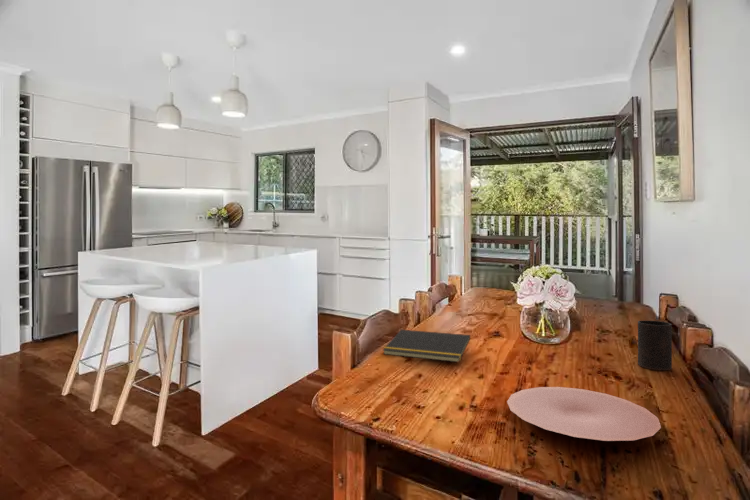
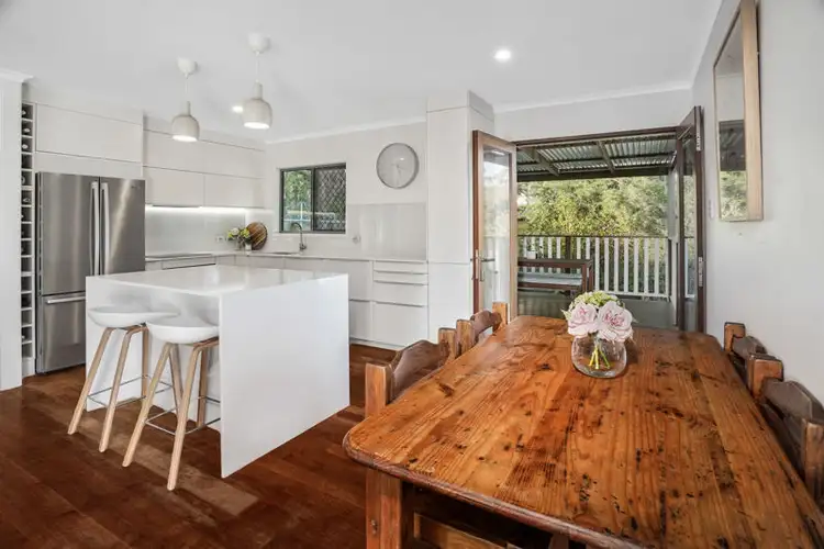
- cup [637,320,673,371]
- plate [506,386,662,442]
- notepad [382,329,471,363]
